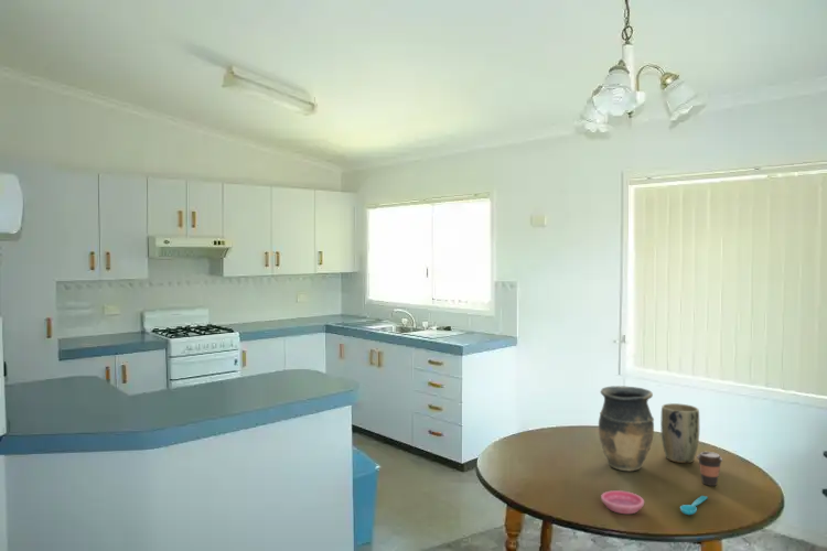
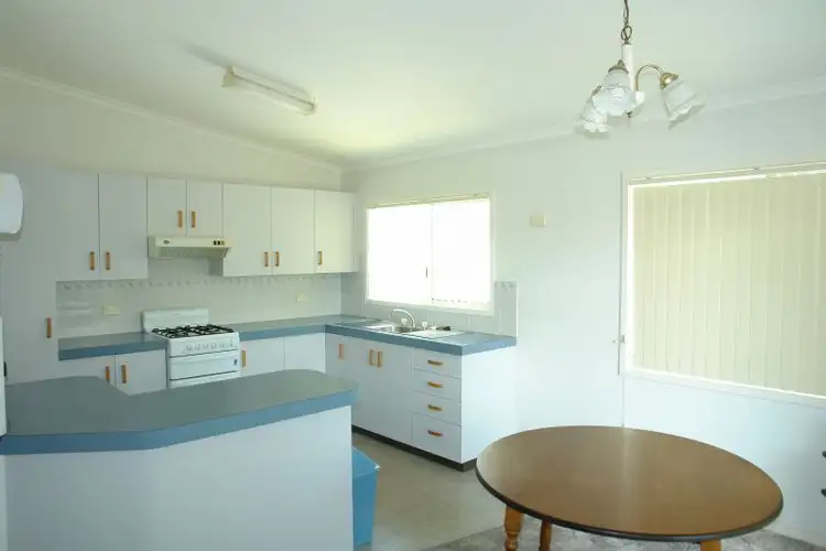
- spoon [679,495,709,516]
- vase [598,385,655,472]
- coffee cup [696,451,723,487]
- plant pot [659,402,700,464]
- saucer [600,489,645,515]
